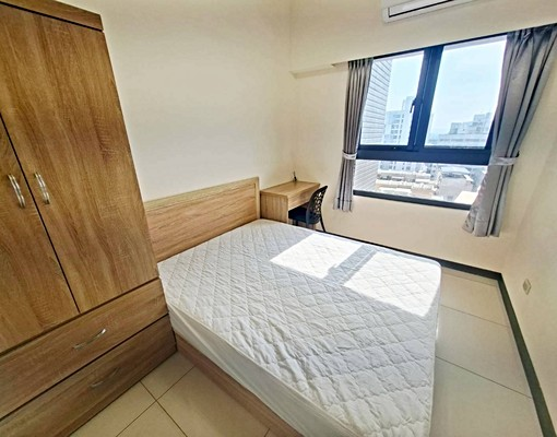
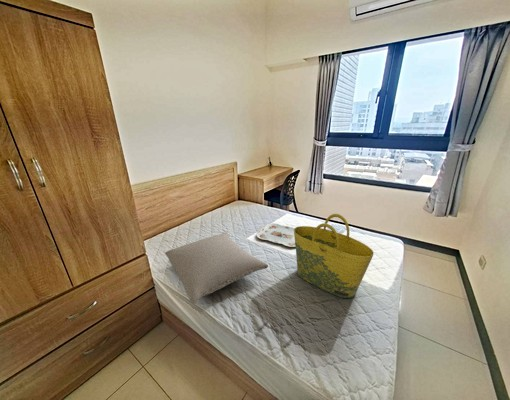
+ pillow [164,231,269,305]
+ serving tray [256,222,296,248]
+ tote bag [294,213,375,299]
